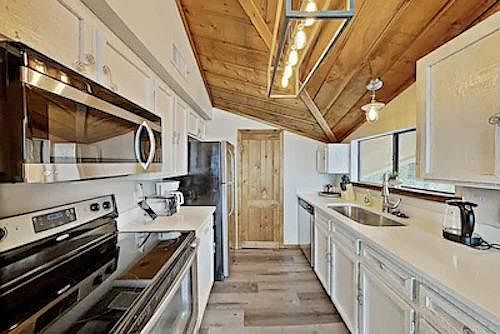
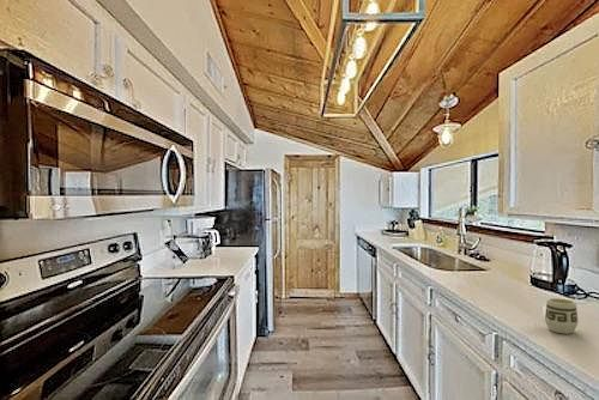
+ cup [544,297,580,335]
